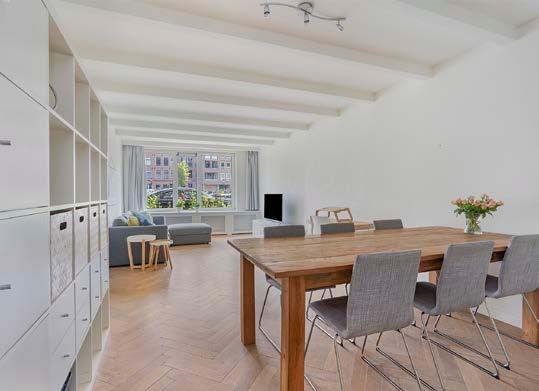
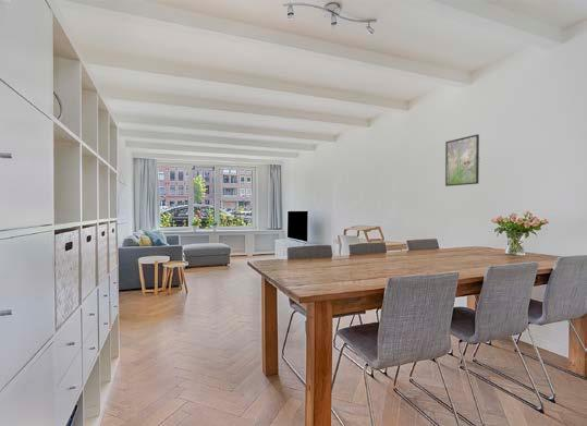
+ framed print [444,133,480,187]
